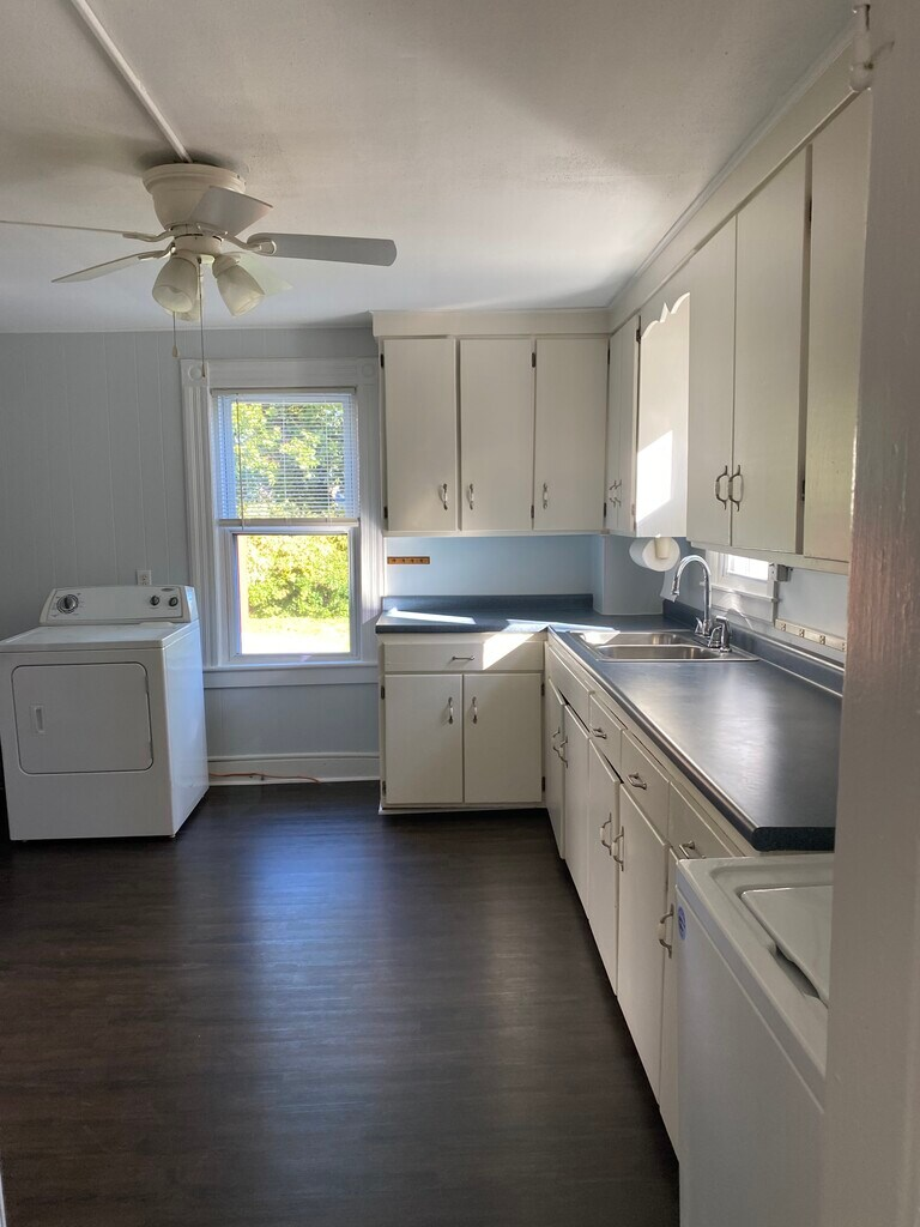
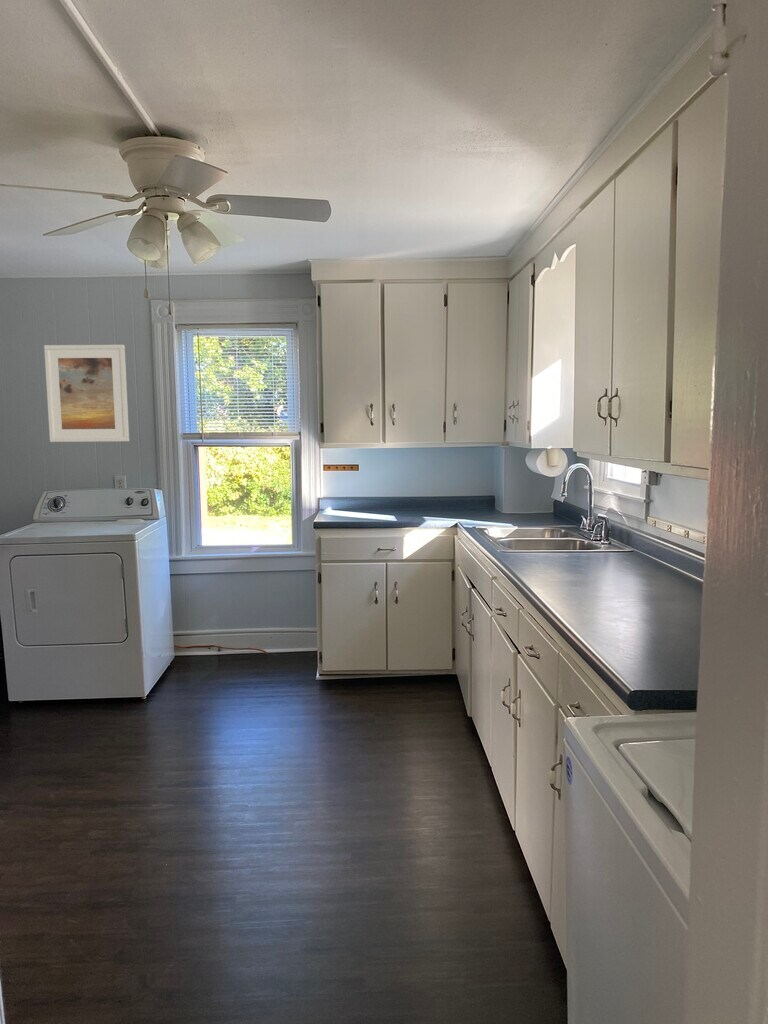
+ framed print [43,344,130,443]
